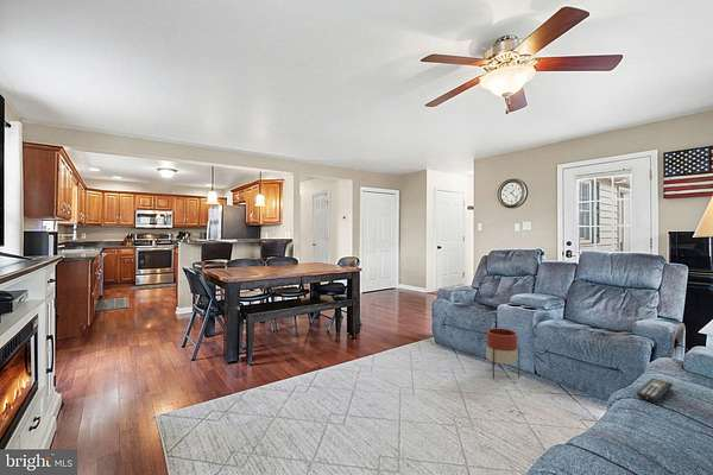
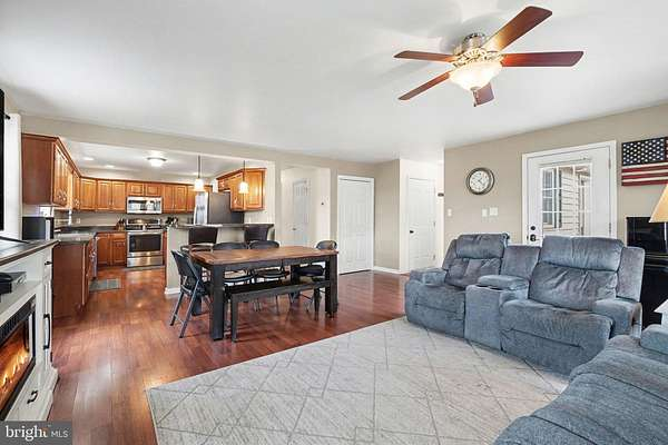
- remote control [636,378,674,403]
- planter [485,327,520,380]
